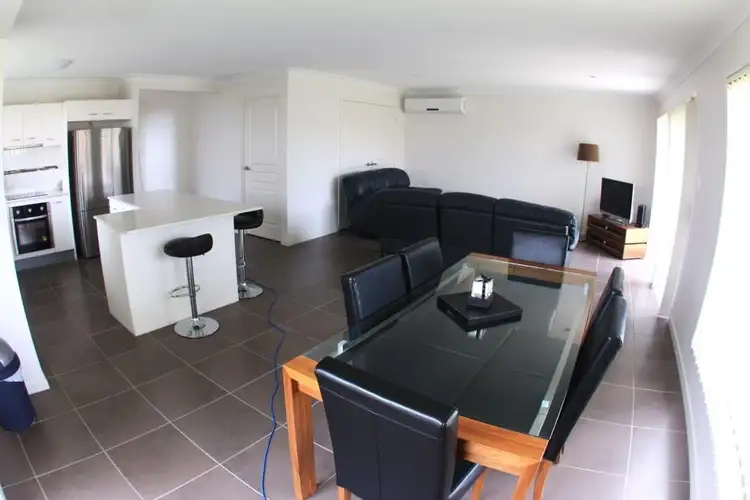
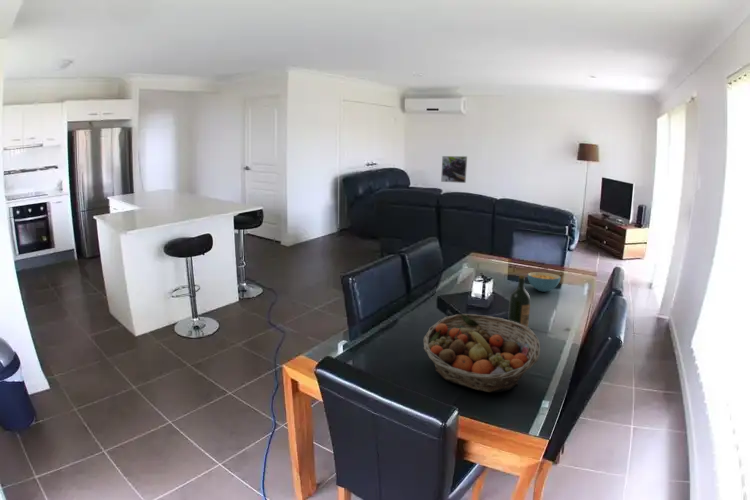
+ fruit basket [422,313,541,393]
+ cereal bowl [527,271,562,293]
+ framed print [440,155,468,184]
+ wine bottle [507,274,531,330]
